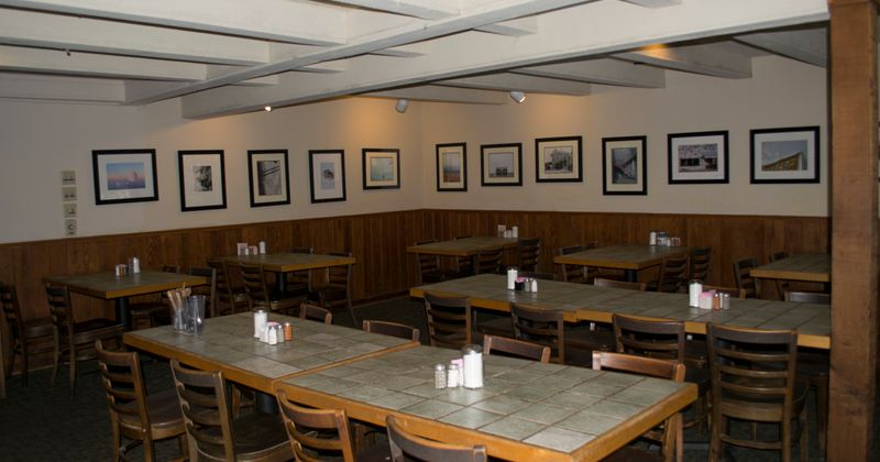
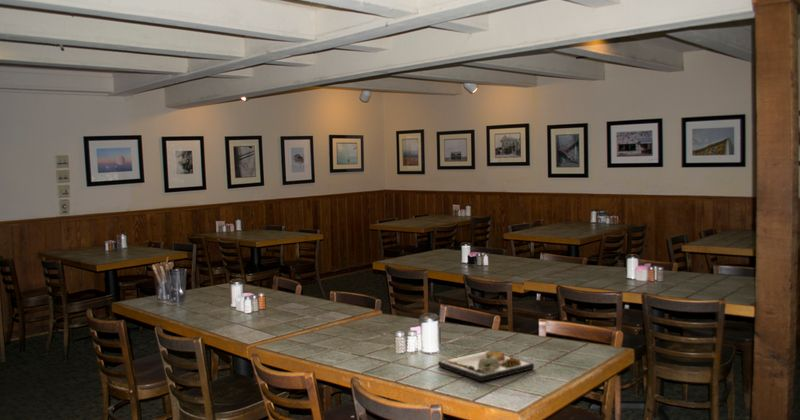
+ dinner plate [437,350,535,383]
